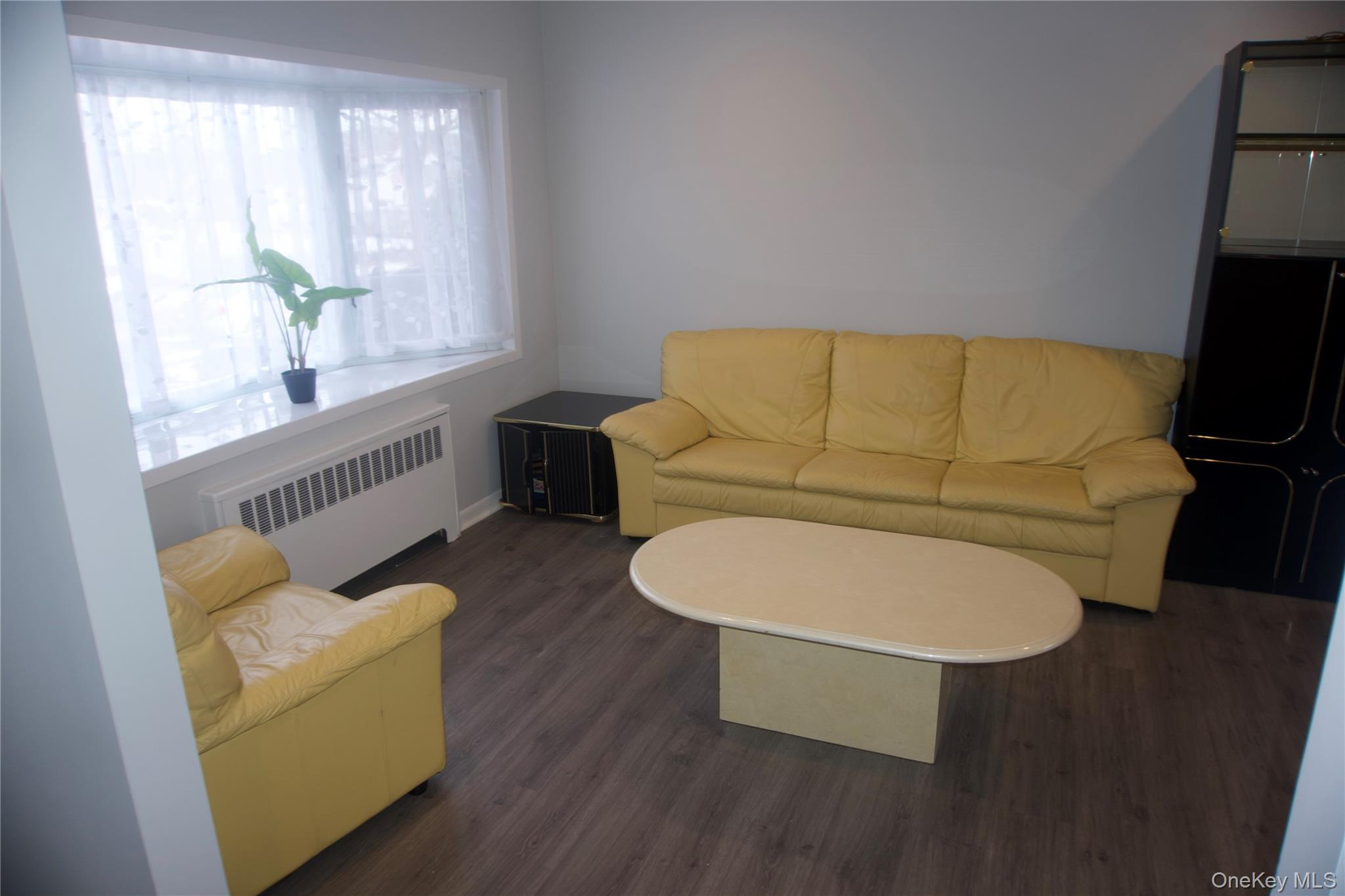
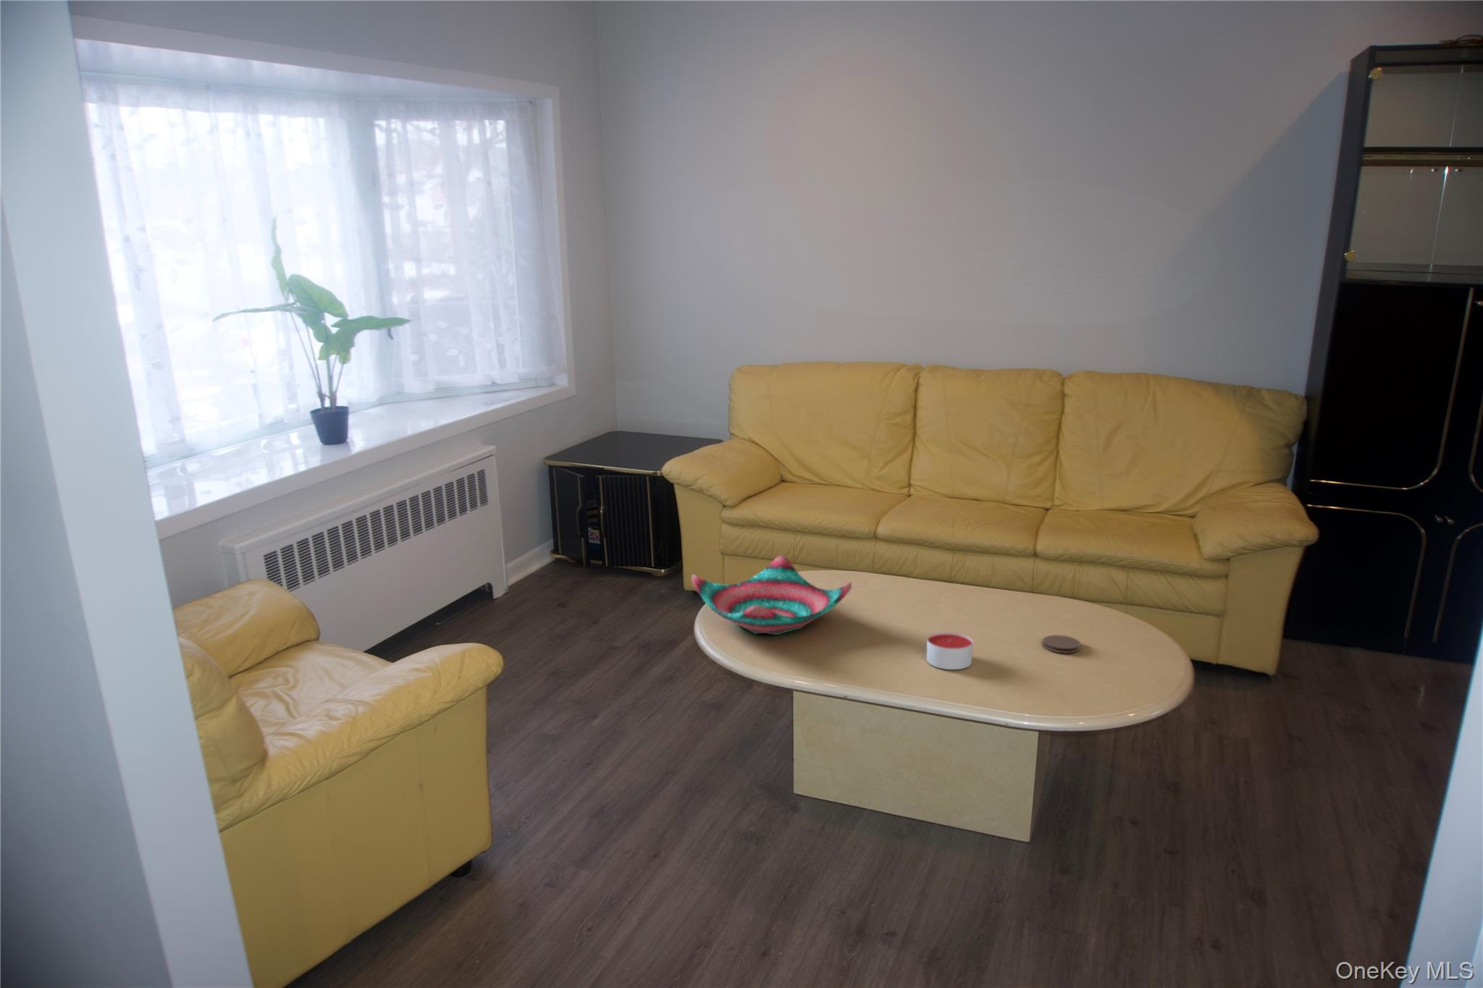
+ coaster [1042,634,1082,654]
+ candle [925,631,974,670]
+ decorative bowl [691,555,852,635]
